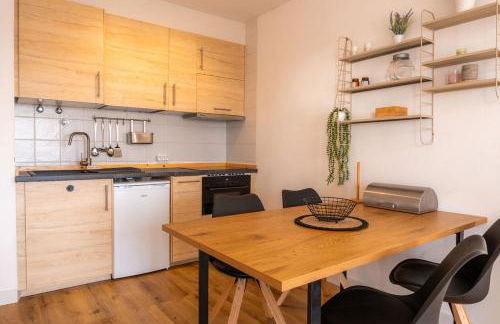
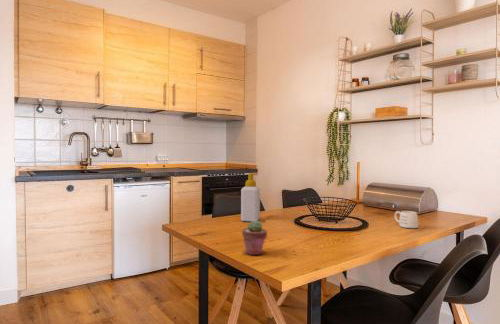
+ potted succulent [241,220,268,256]
+ soap bottle [240,172,261,222]
+ mug [394,210,419,229]
